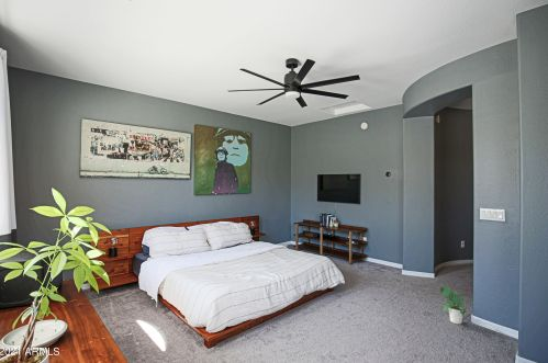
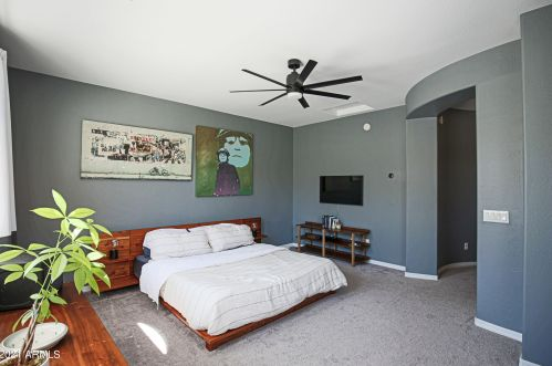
- potted plant [439,284,468,325]
